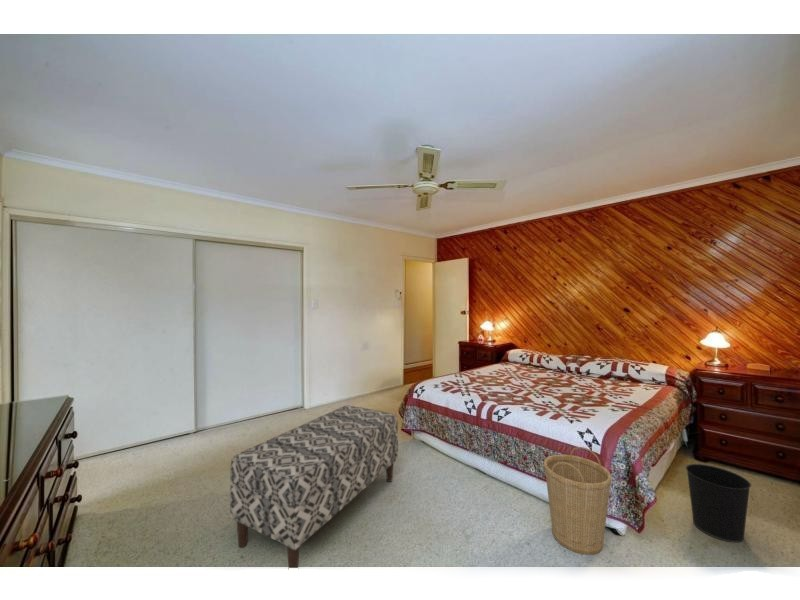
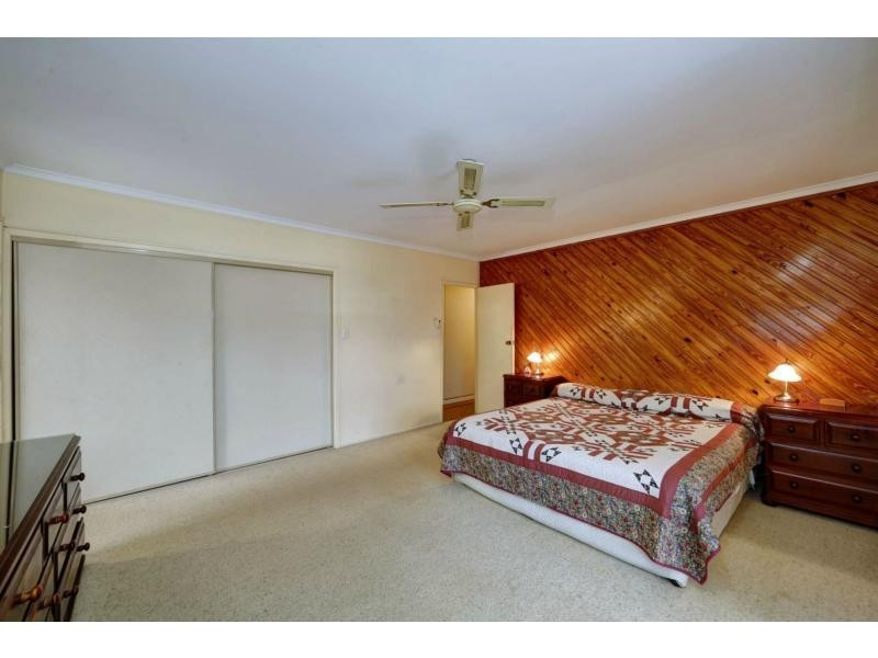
- bench [229,404,399,569]
- wastebasket [685,463,752,544]
- basket [543,446,612,556]
